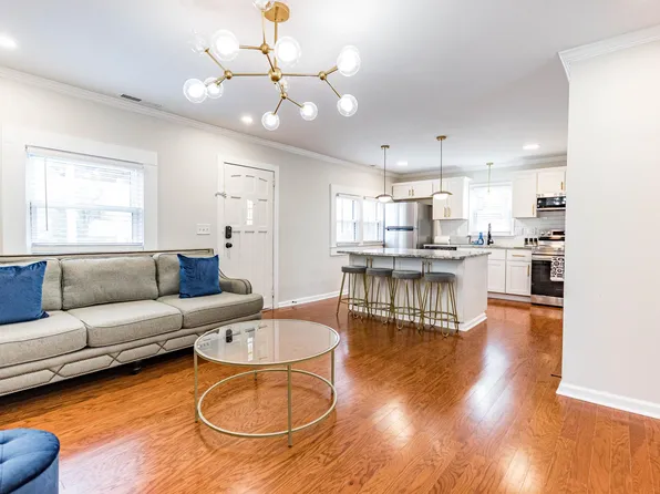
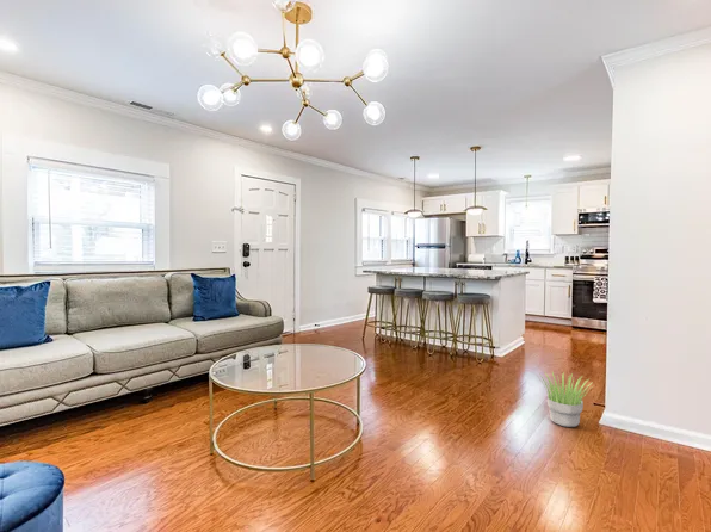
+ potted plant [537,371,594,428]
